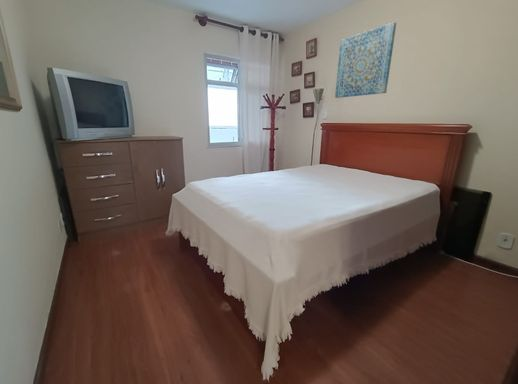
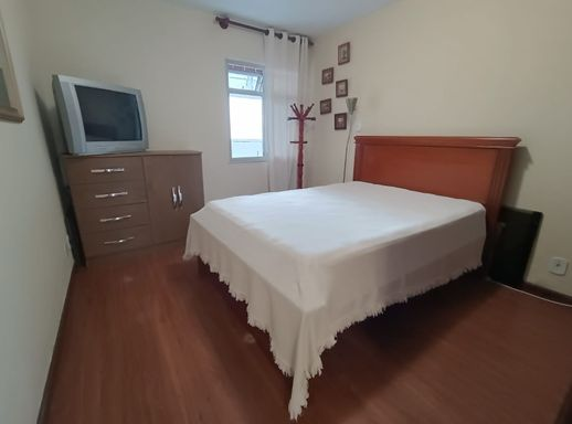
- wall art [334,21,397,99]
